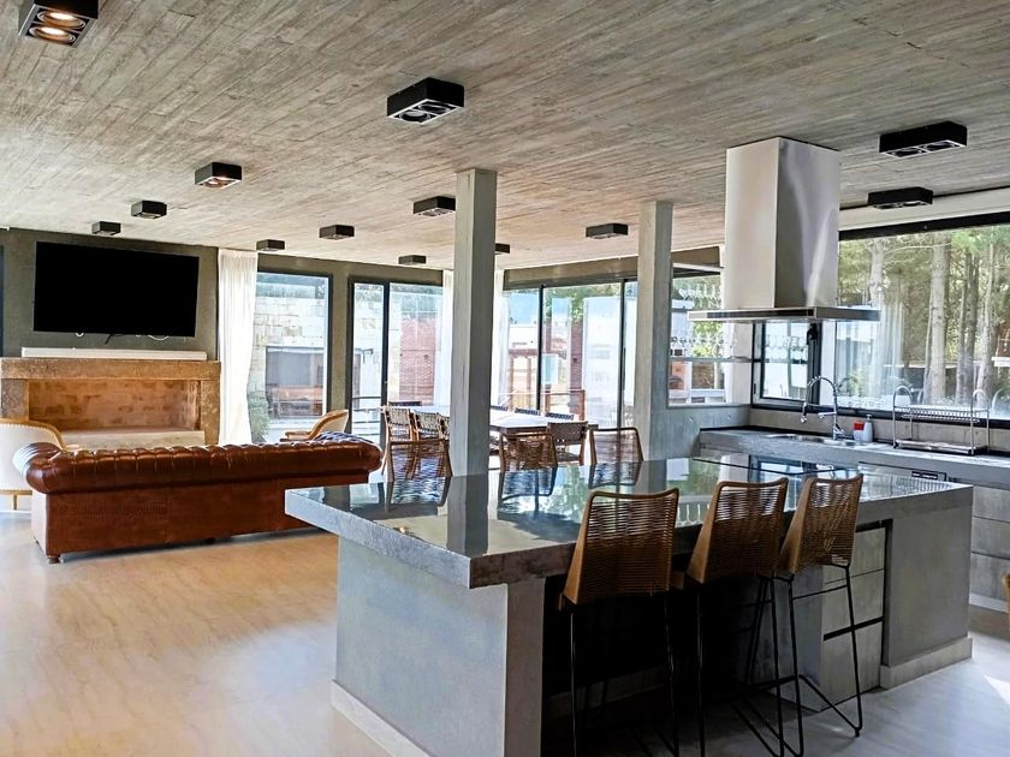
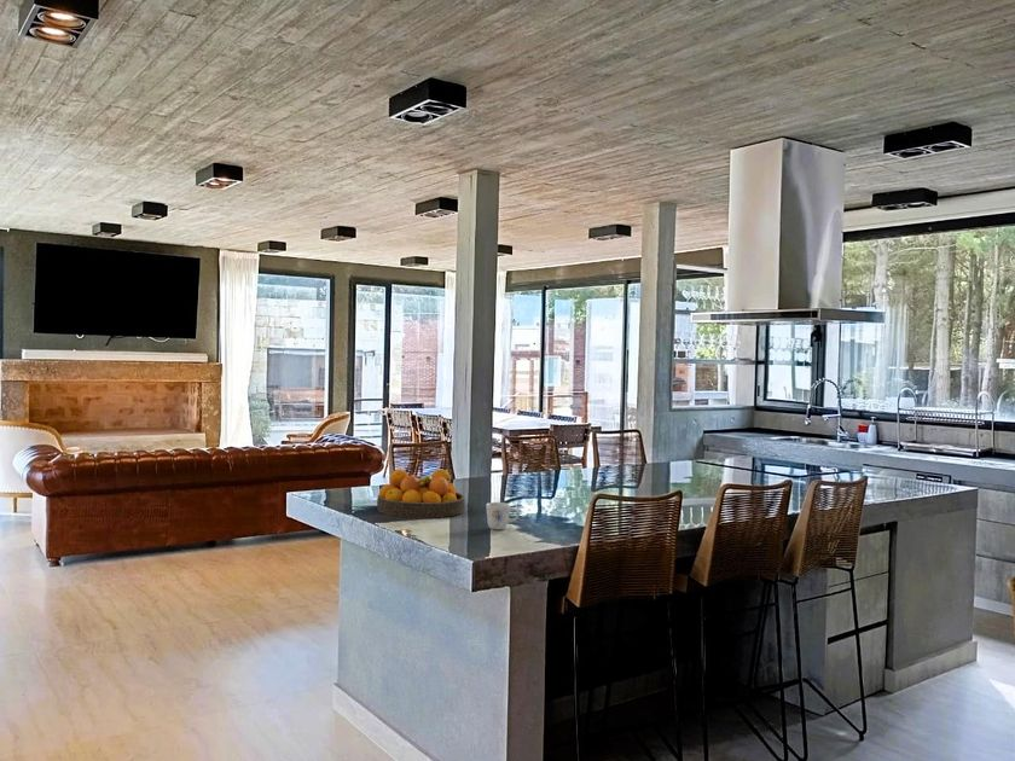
+ fruit bowl [376,467,466,519]
+ mug [485,501,521,531]
